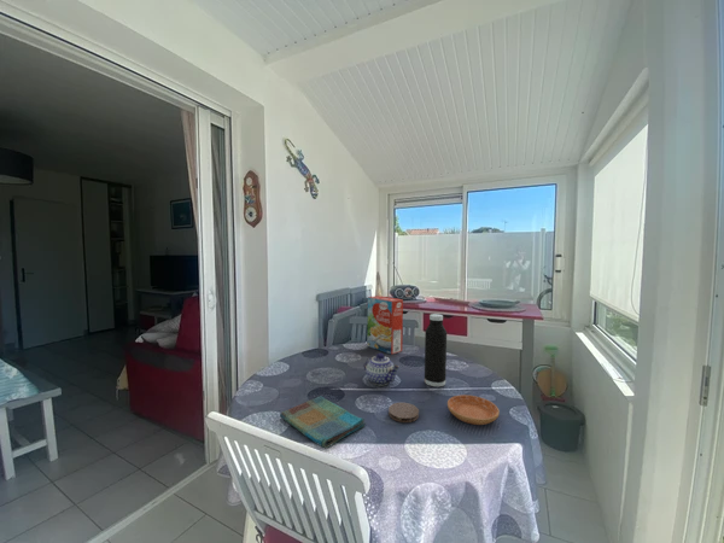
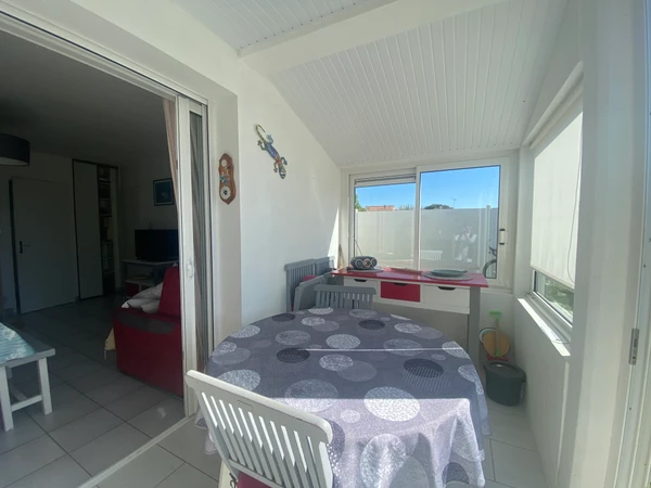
- teapot [362,352,402,386]
- coaster [387,402,420,424]
- water bottle [424,313,448,387]
- cereal box [366,294,404,356]
- dish towel [279,395,367,449]
- saucer [446,393,501,426]
